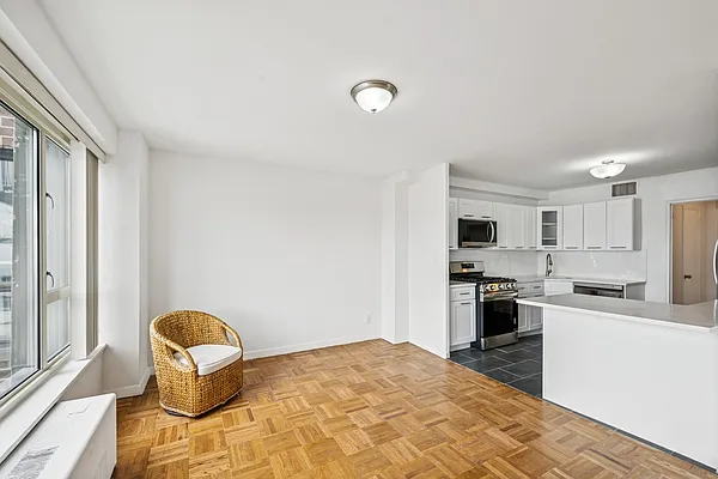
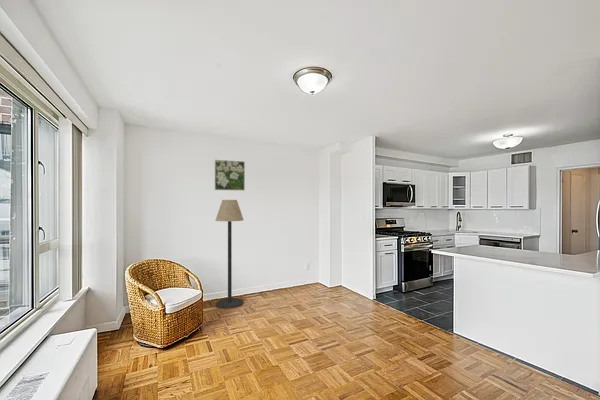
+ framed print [213,159,246,192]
+ floor lamp [215,199,245,310]
